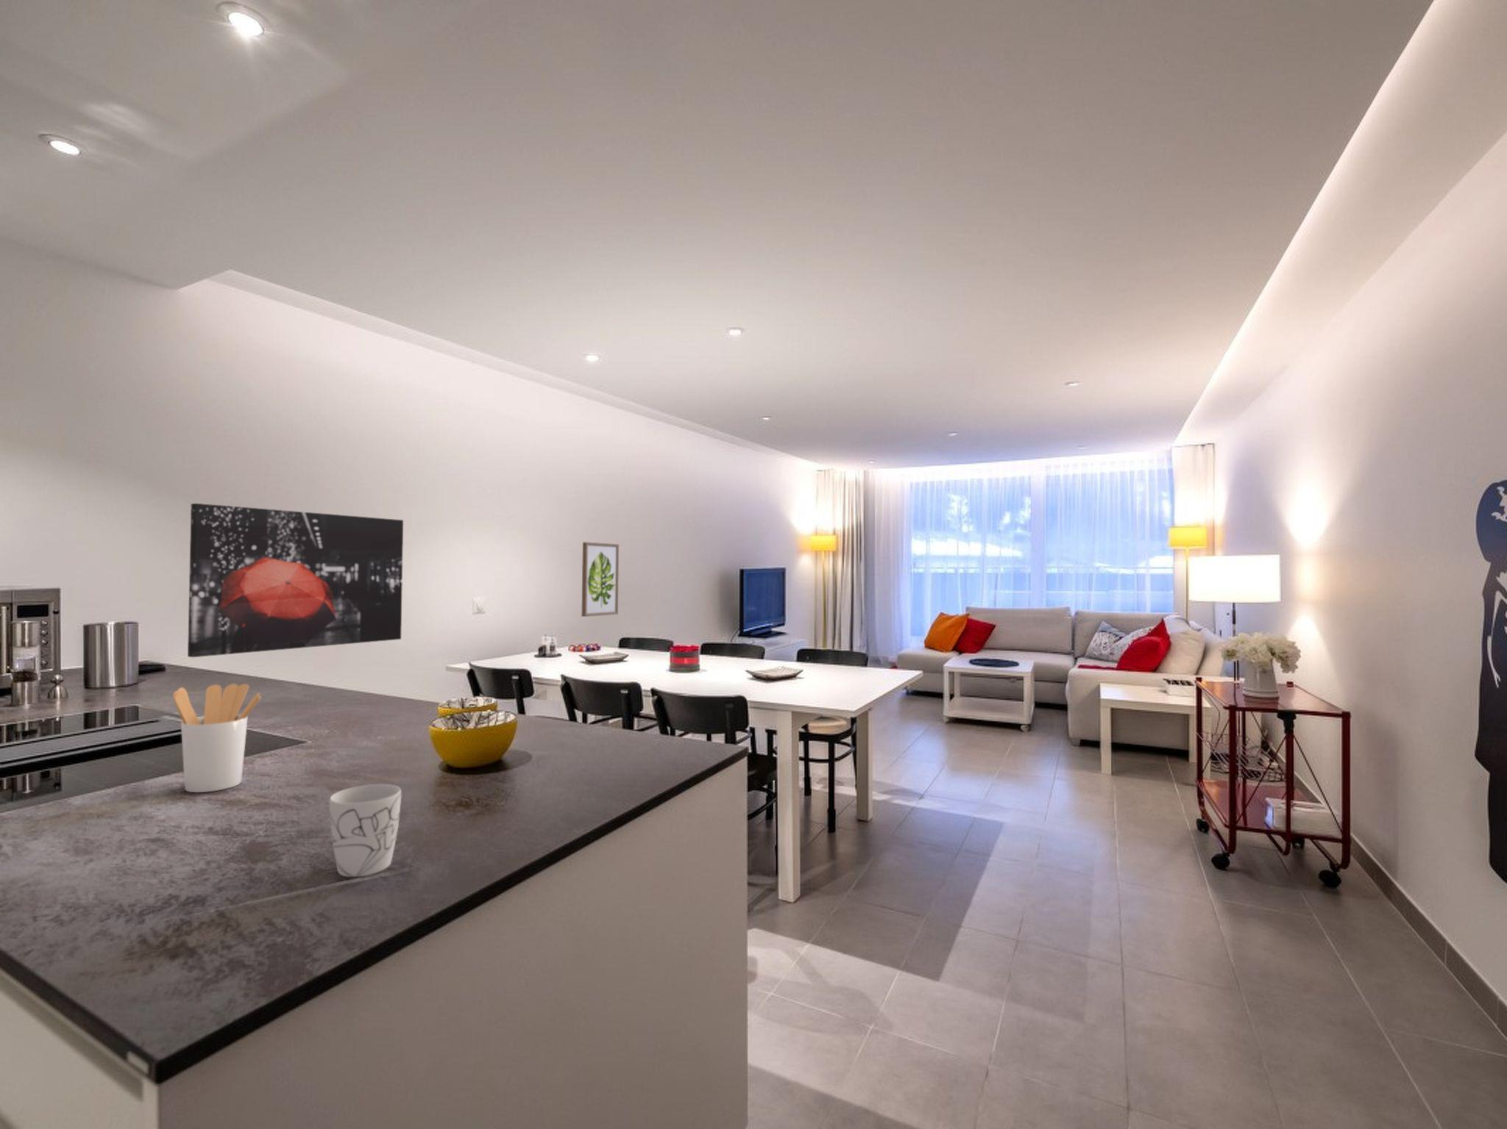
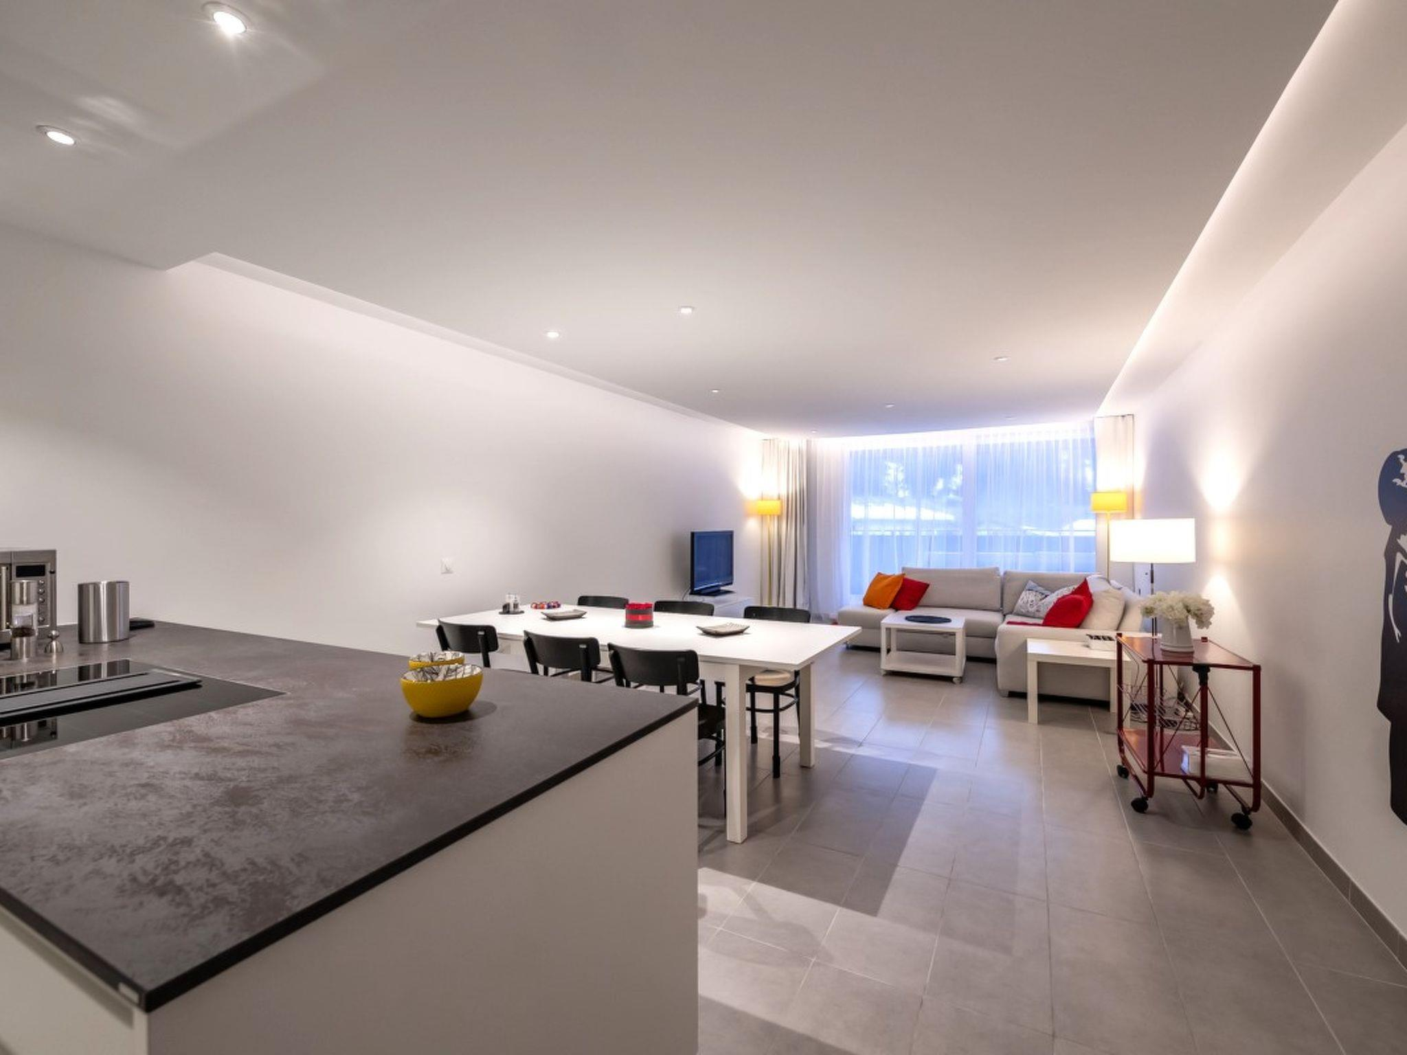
- mug [329,784,402,879]
- utensil holder [172,683,262,793]
- wall art [187,503,403,658]
- wall art [580,542,619,618]
